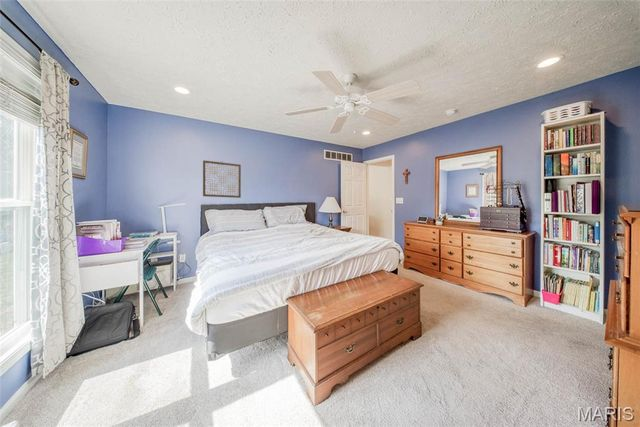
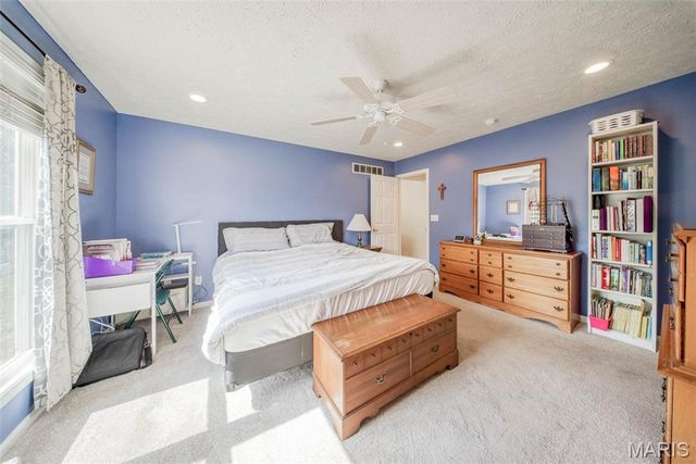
- wall art [202,159,242,199]
